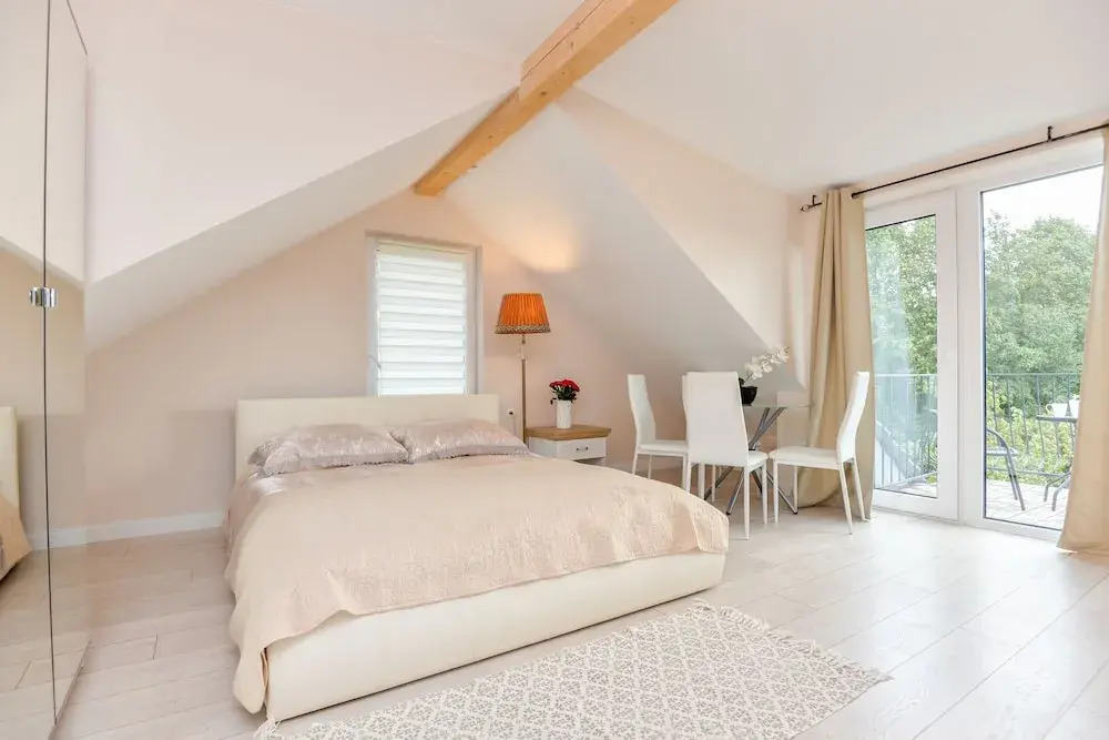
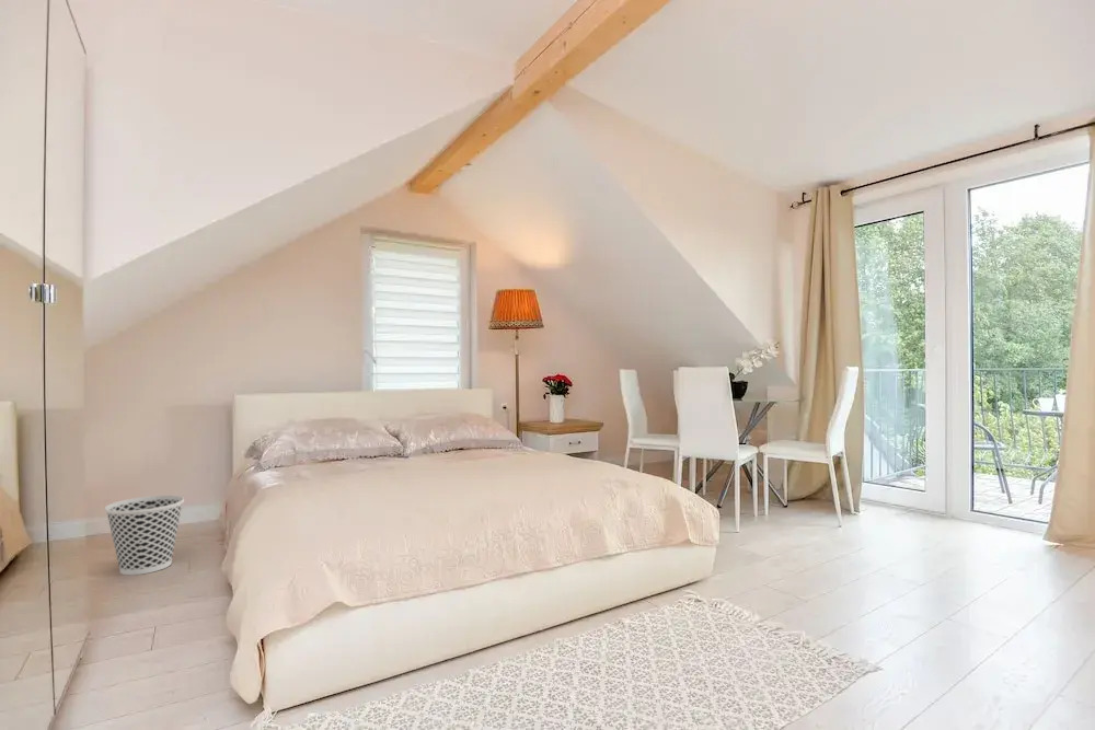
+ wastebasket [104,495,185,576]
